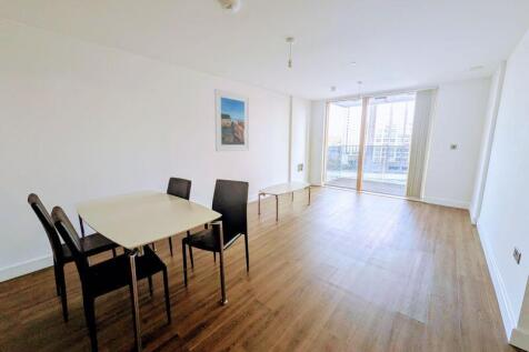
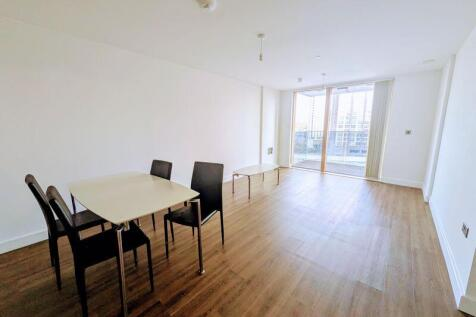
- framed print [213,88,250,152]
